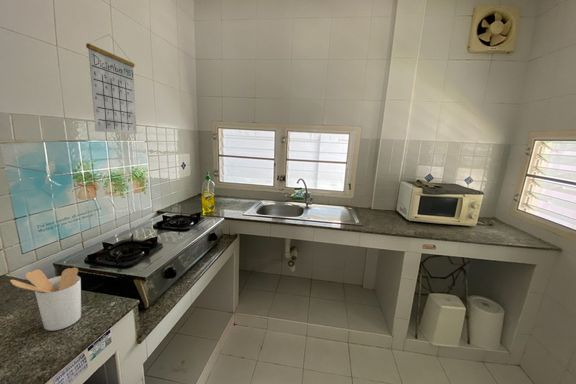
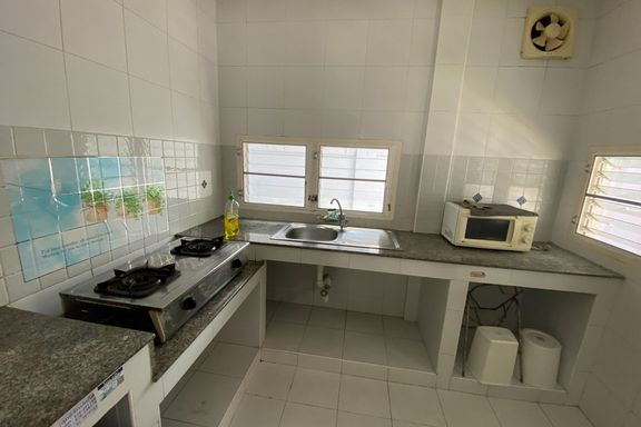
- utensil holder [9,267,82,332]
- calendar [85,33,138,135]
